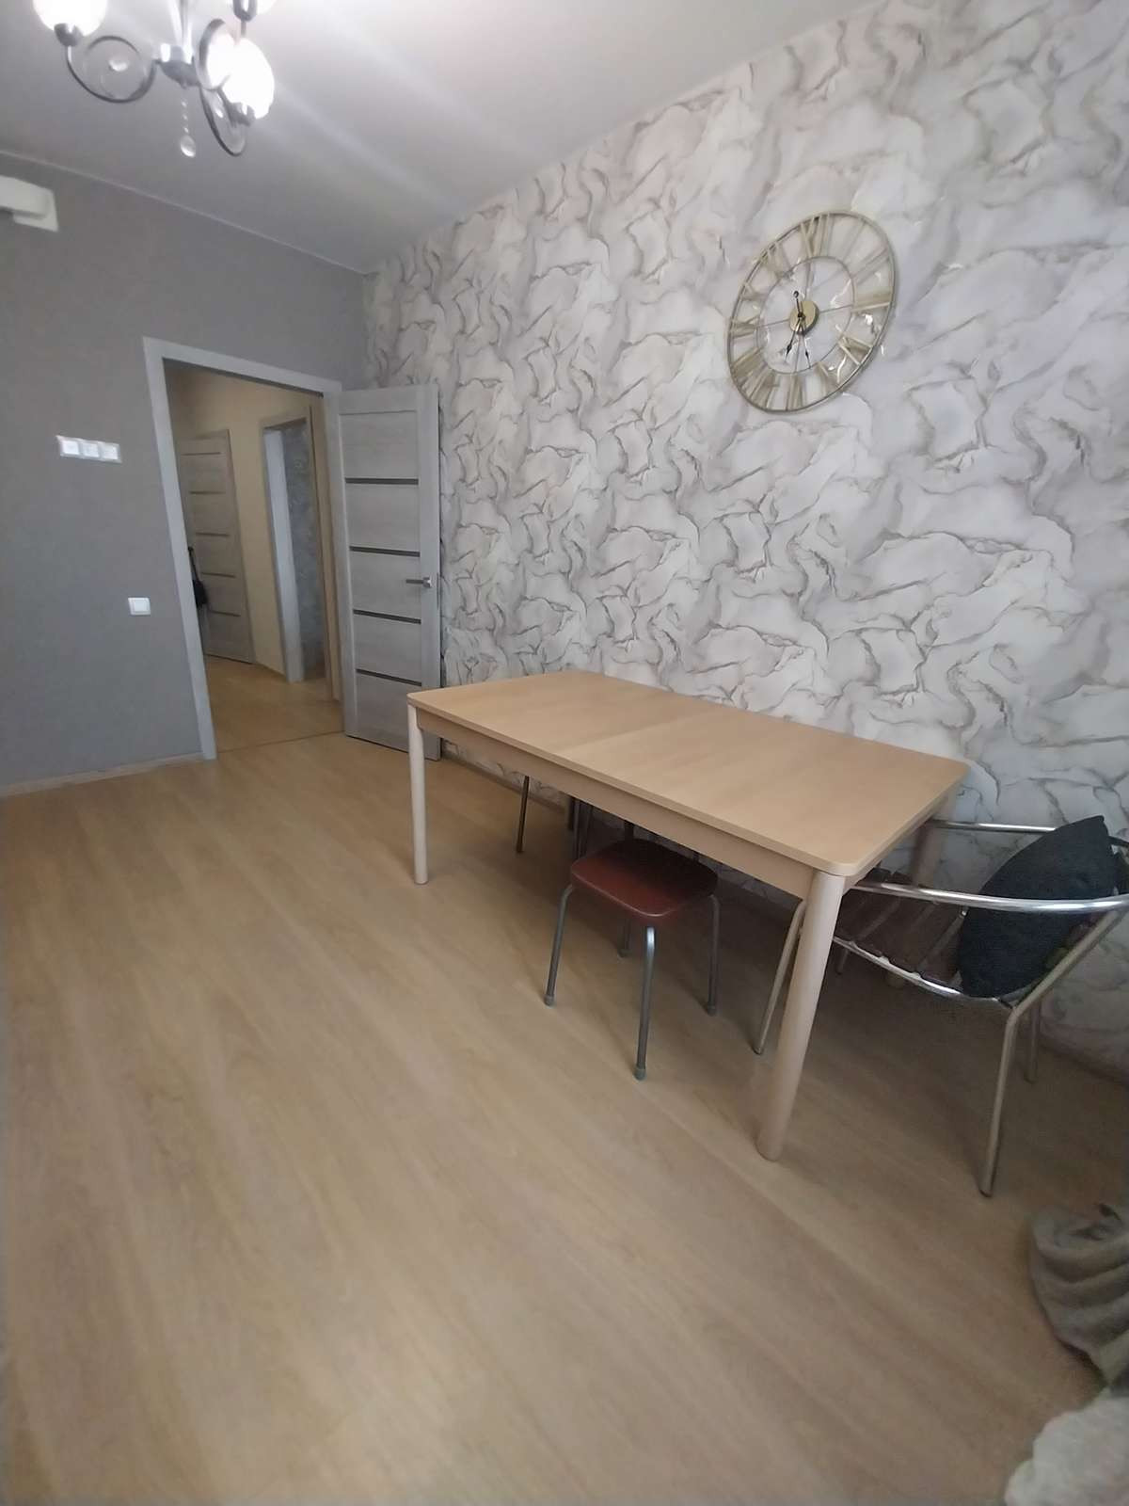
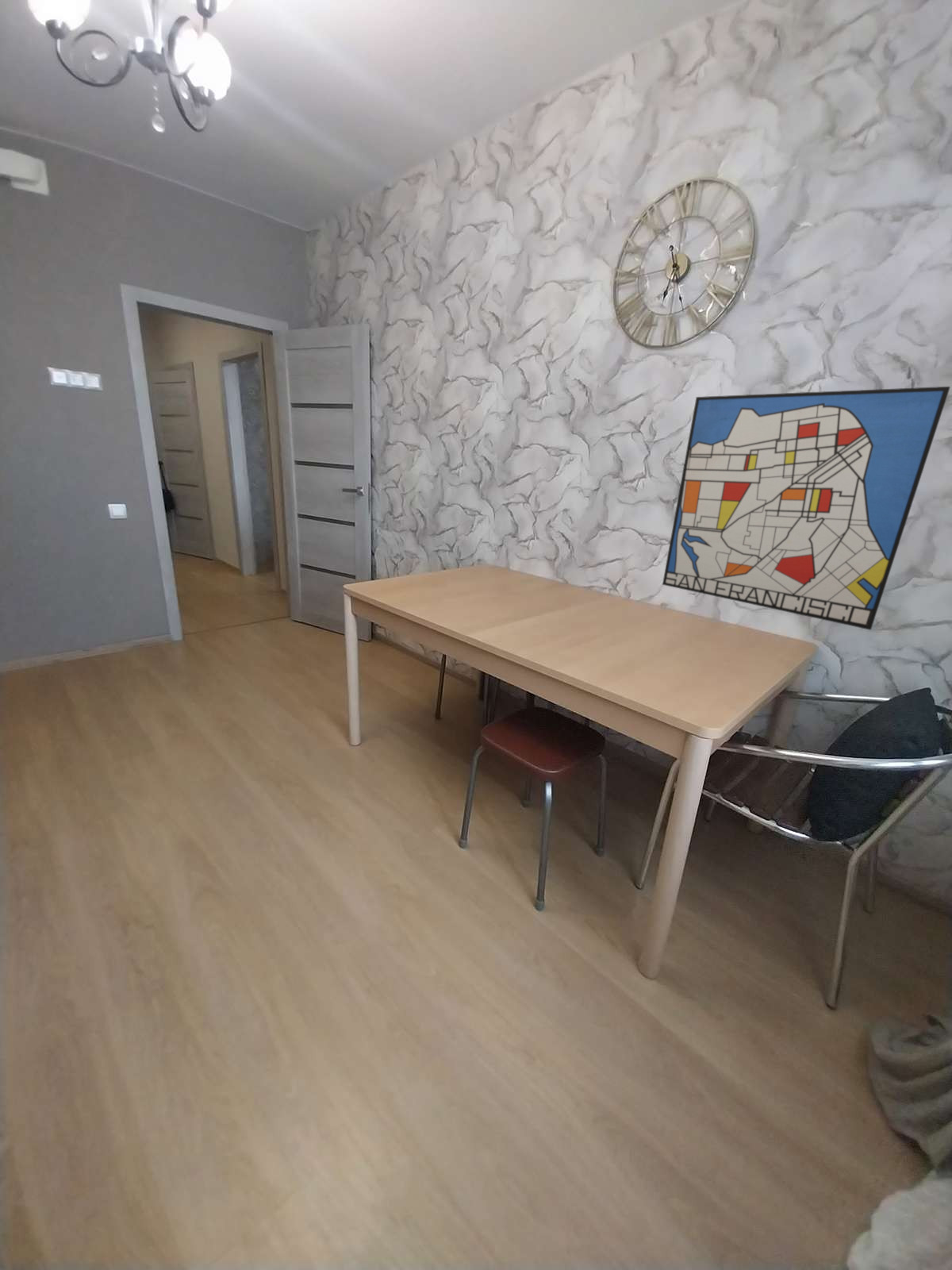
+ wall art [662,386,951,631]
